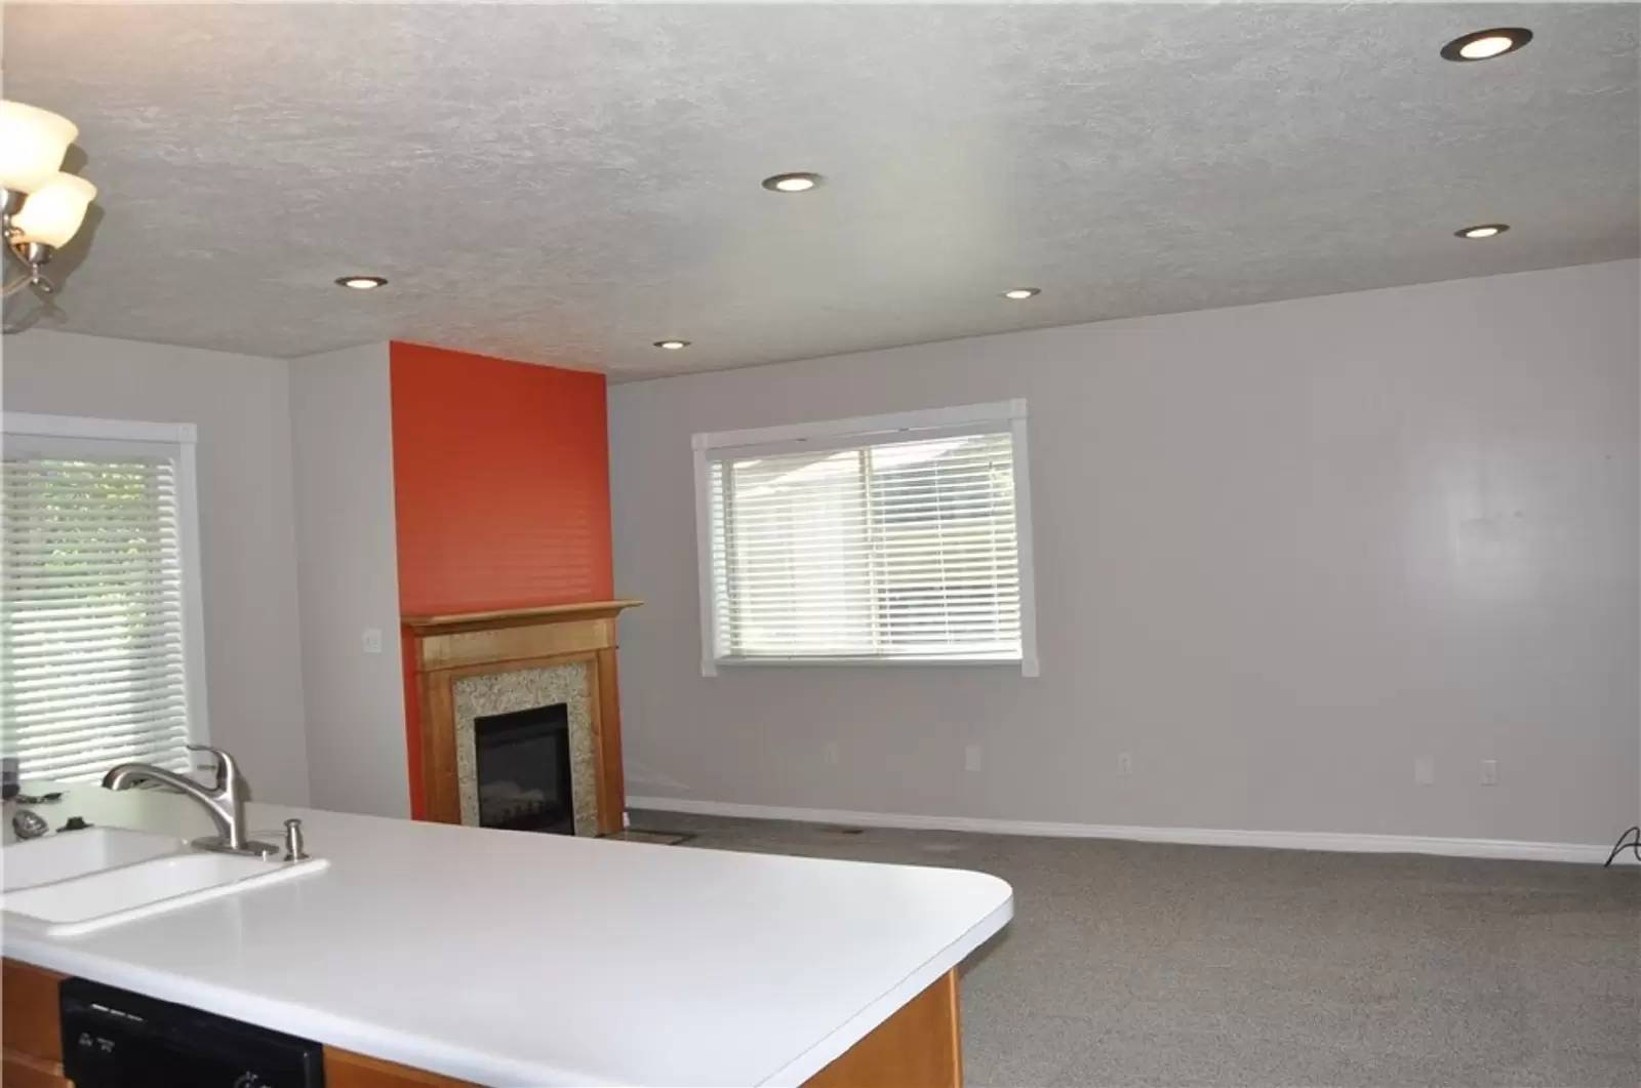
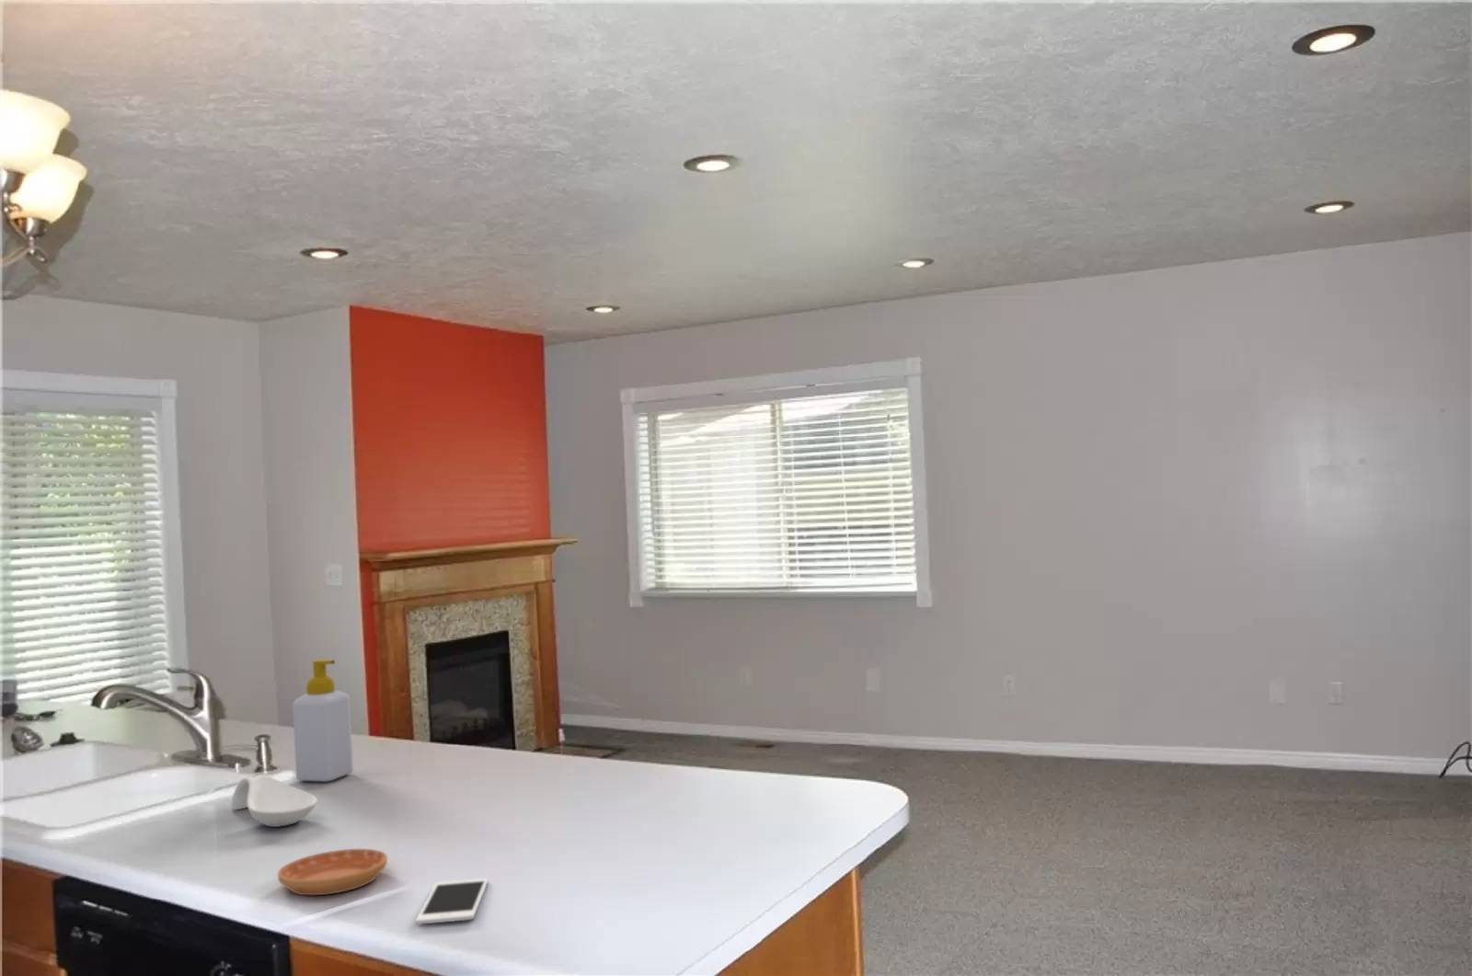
+ cell phone [415,878,489,926]
+ saucer [277,849,388,896]
+ spoon rest [230,773,318,828]
+ soap bottle [292,659,354,783]
